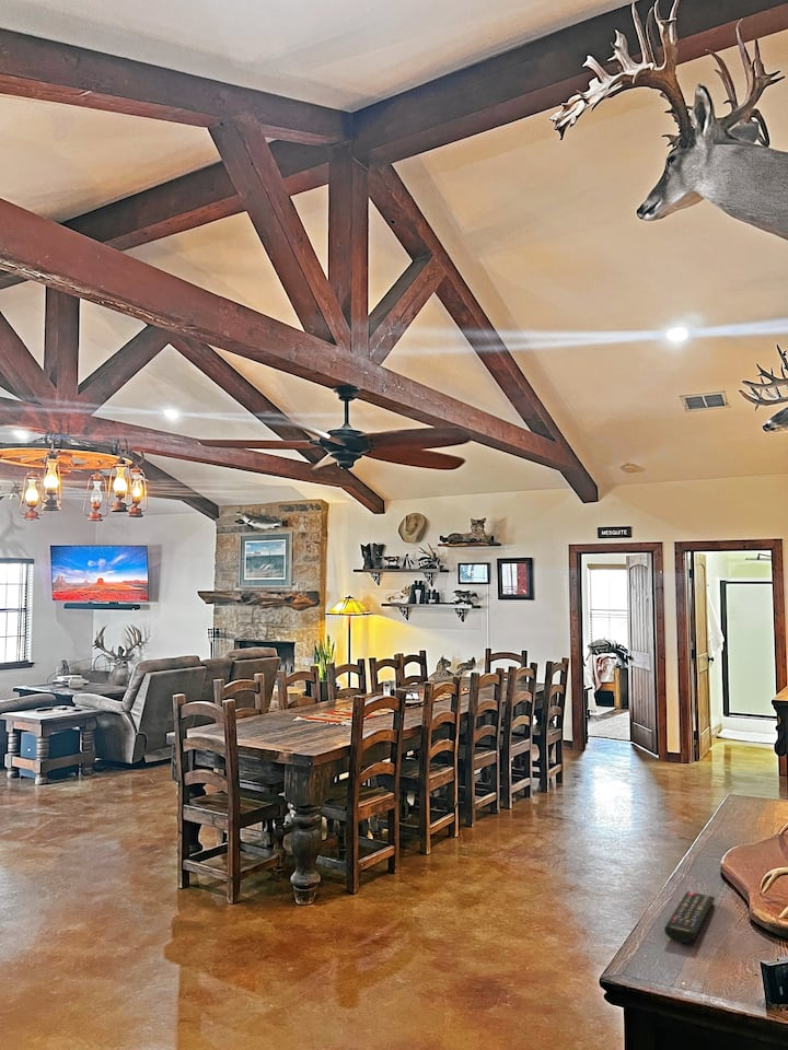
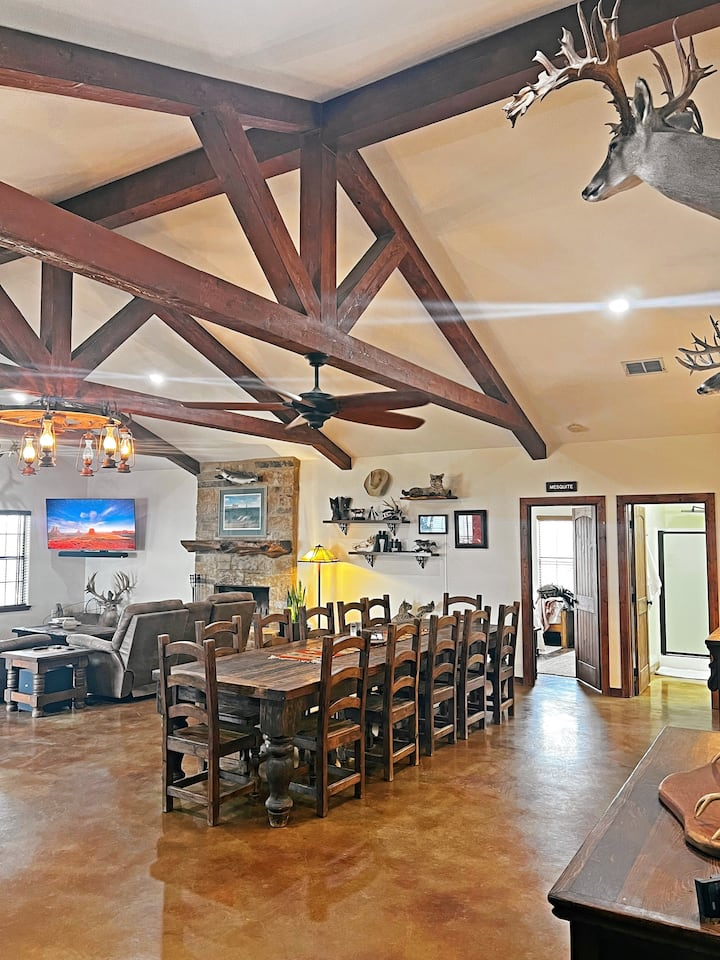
- remote control [663,890,716,944]
